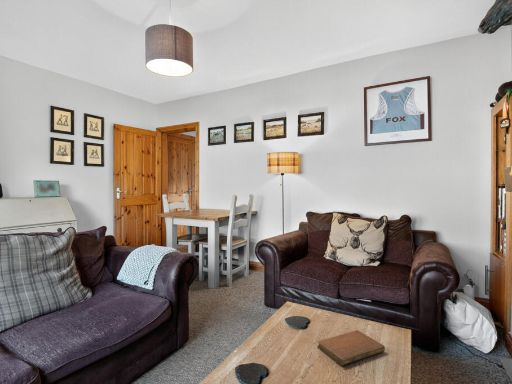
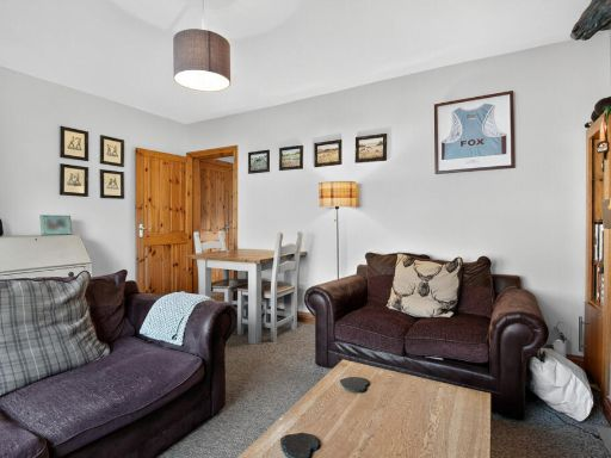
- notebook [316,329,386,367]
